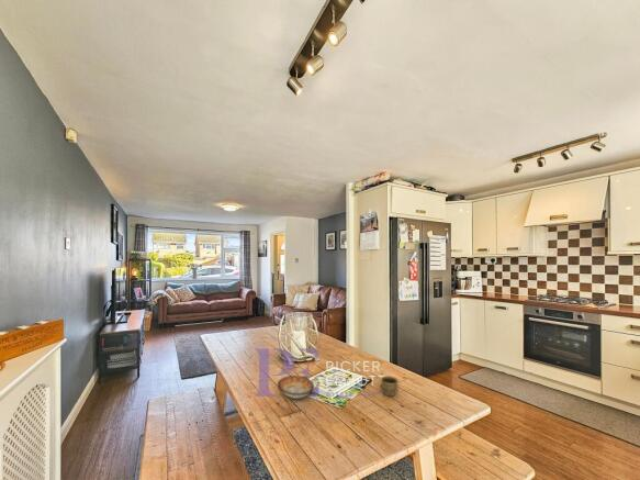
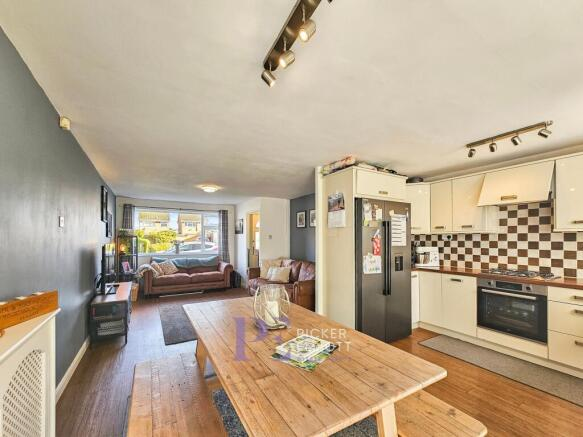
- bowl [277,375,315,400]
- cup [380,375,400,398]
